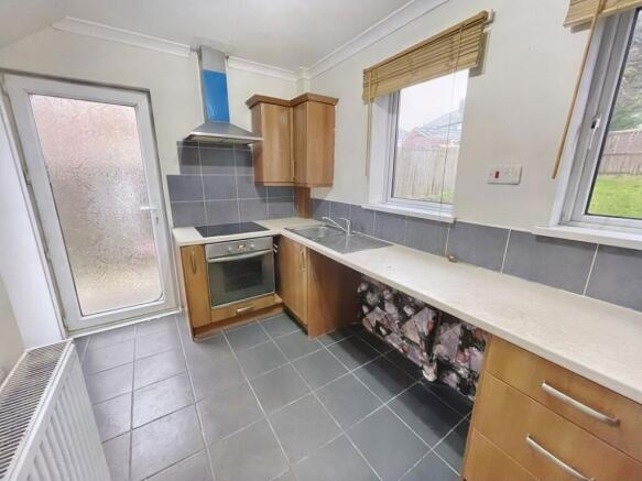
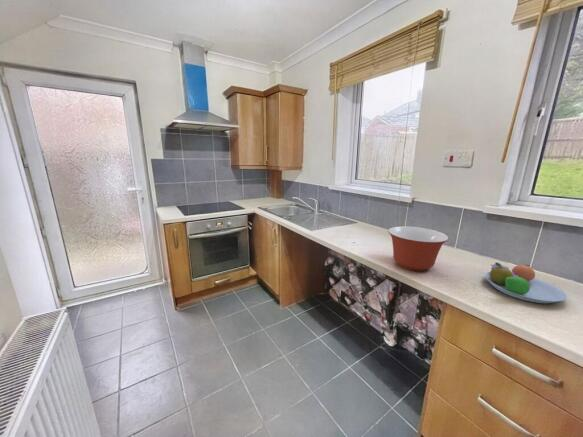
+ mixing bowl [387,225,450,272]
+ fruit bowl [484,262,568,304]
